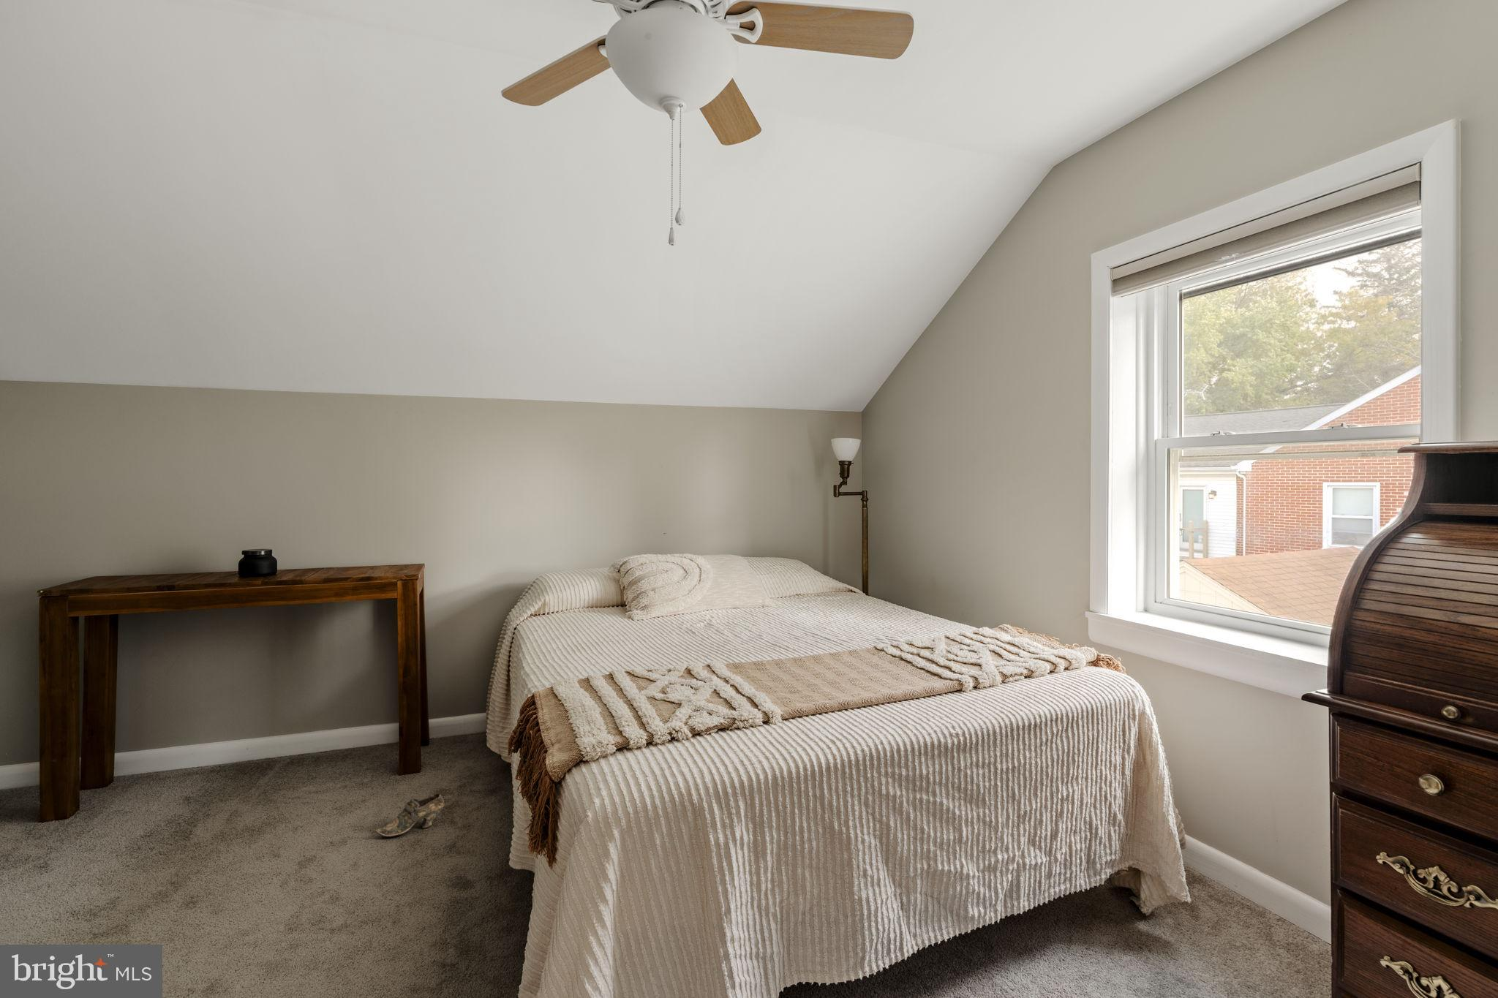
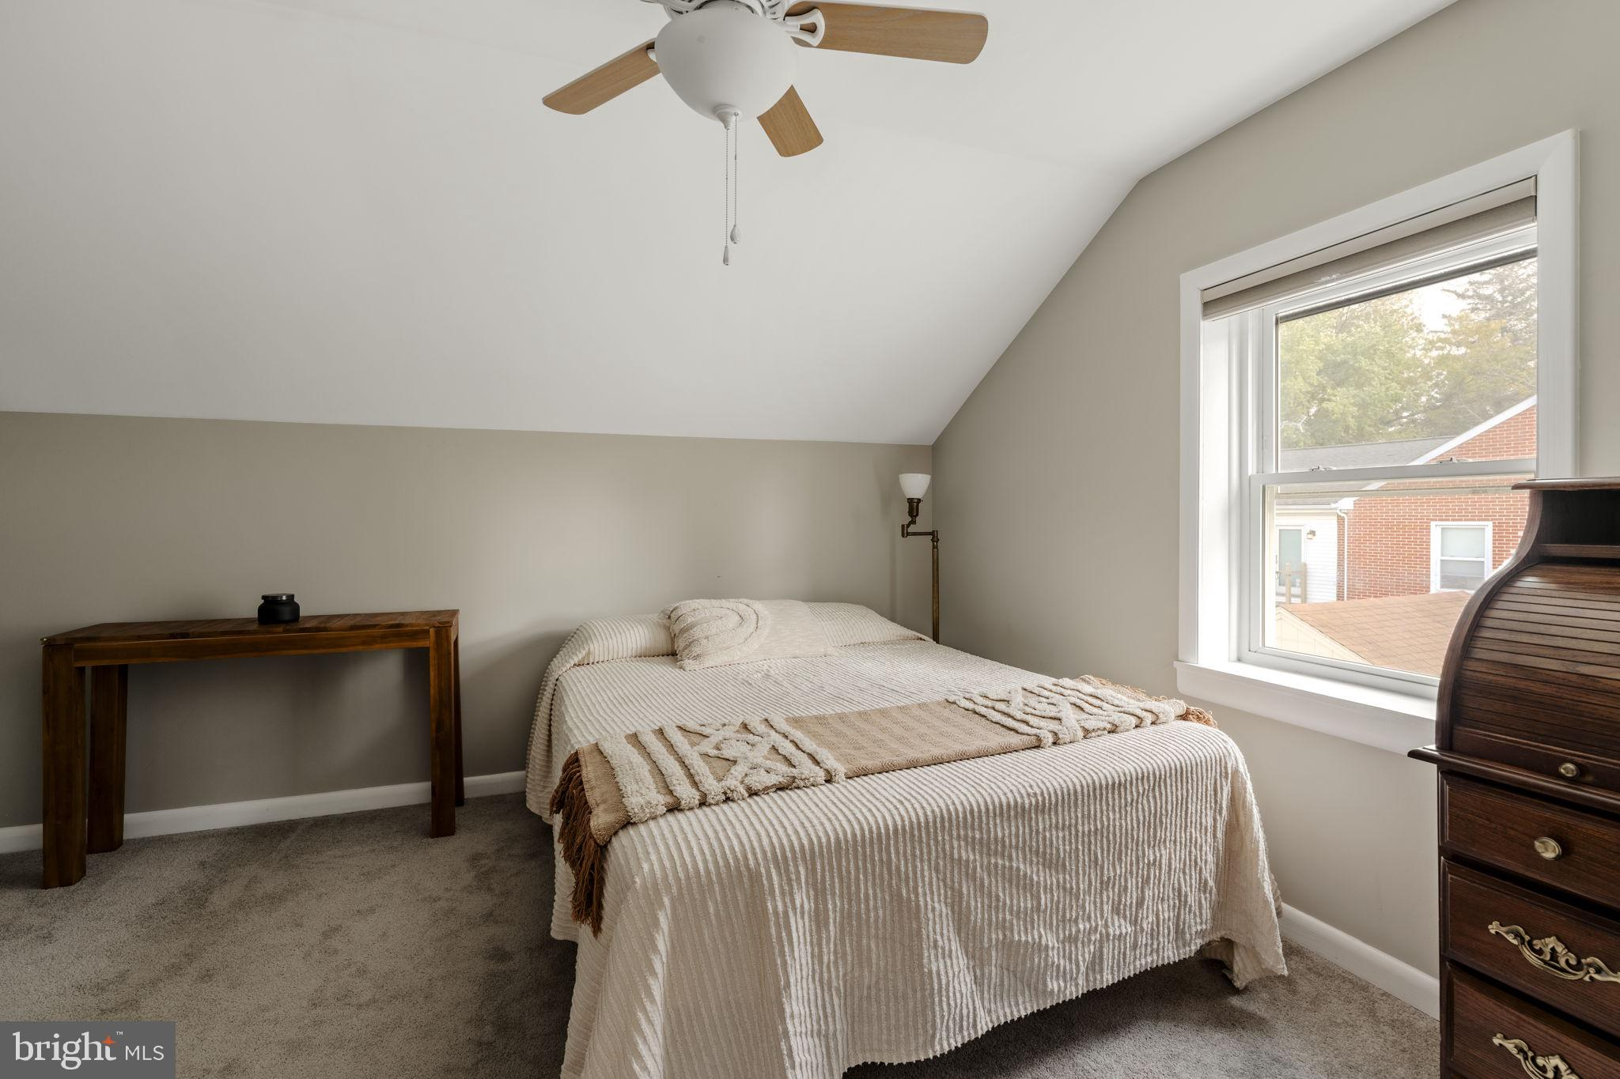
- shoe [374,793,444,838]
